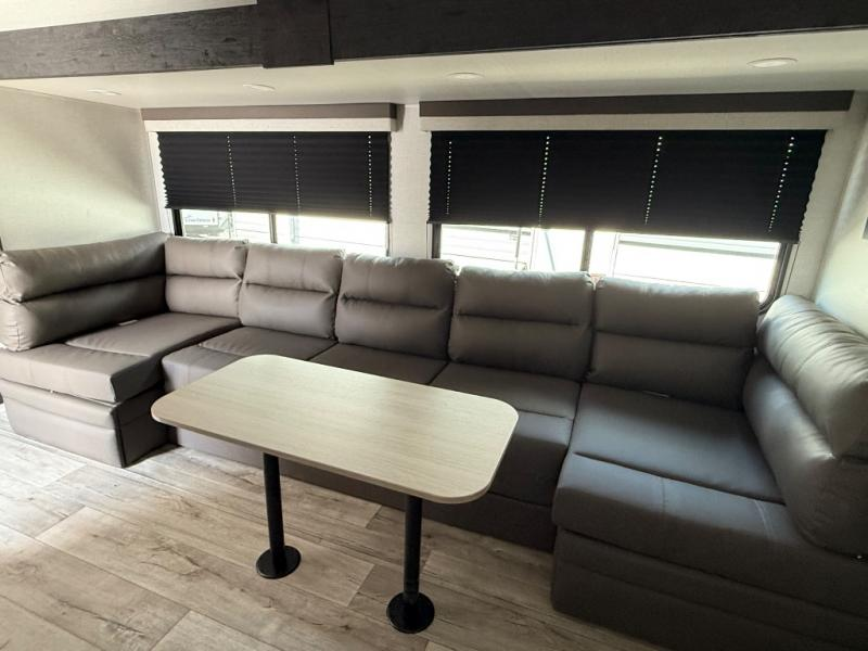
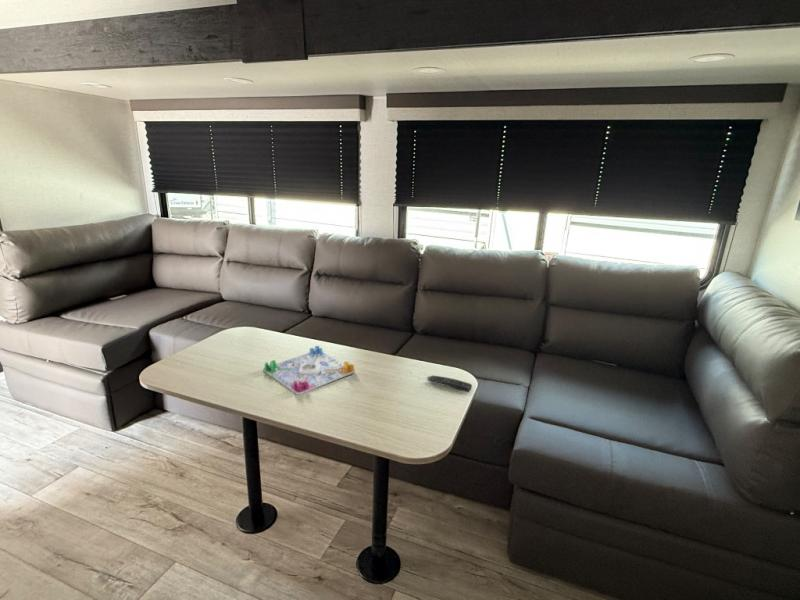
+ board game [262,345,356,395]
+ remote control [426,375,473,393]
